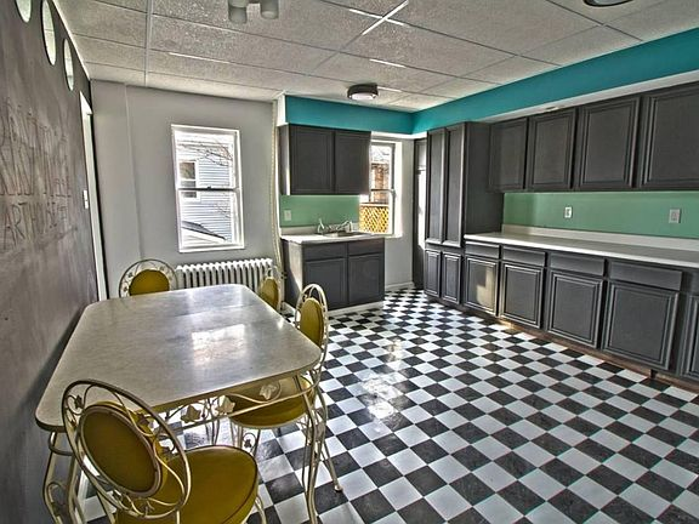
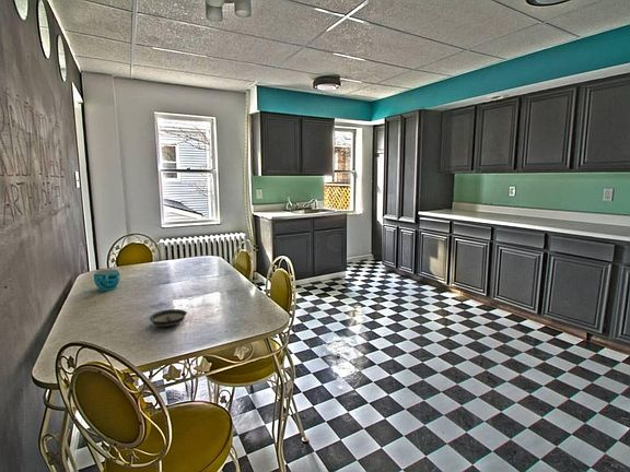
+ saucer [149,308,188,328]
+ cup [93,268,121,292]
